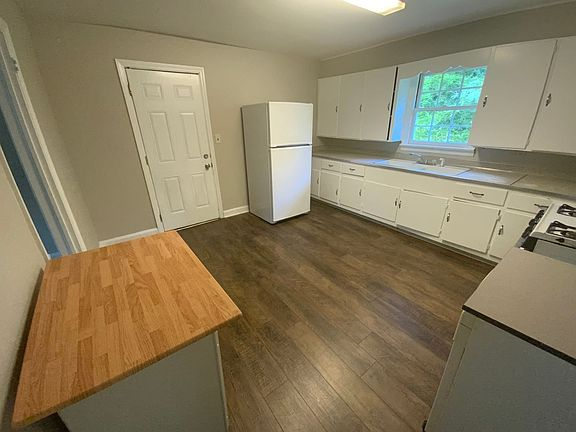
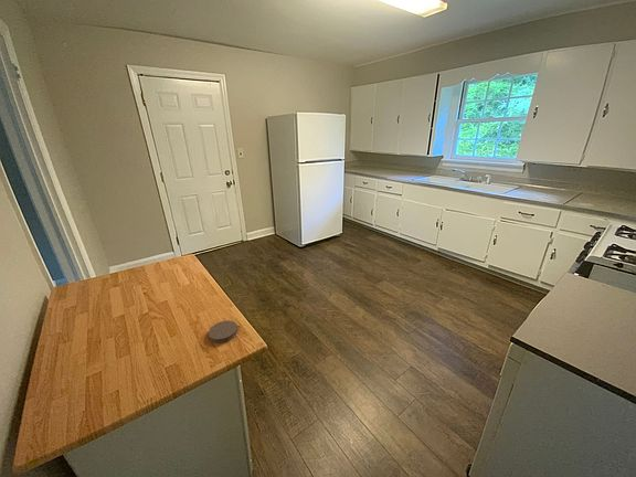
+ coaster [208,319,239,343]
